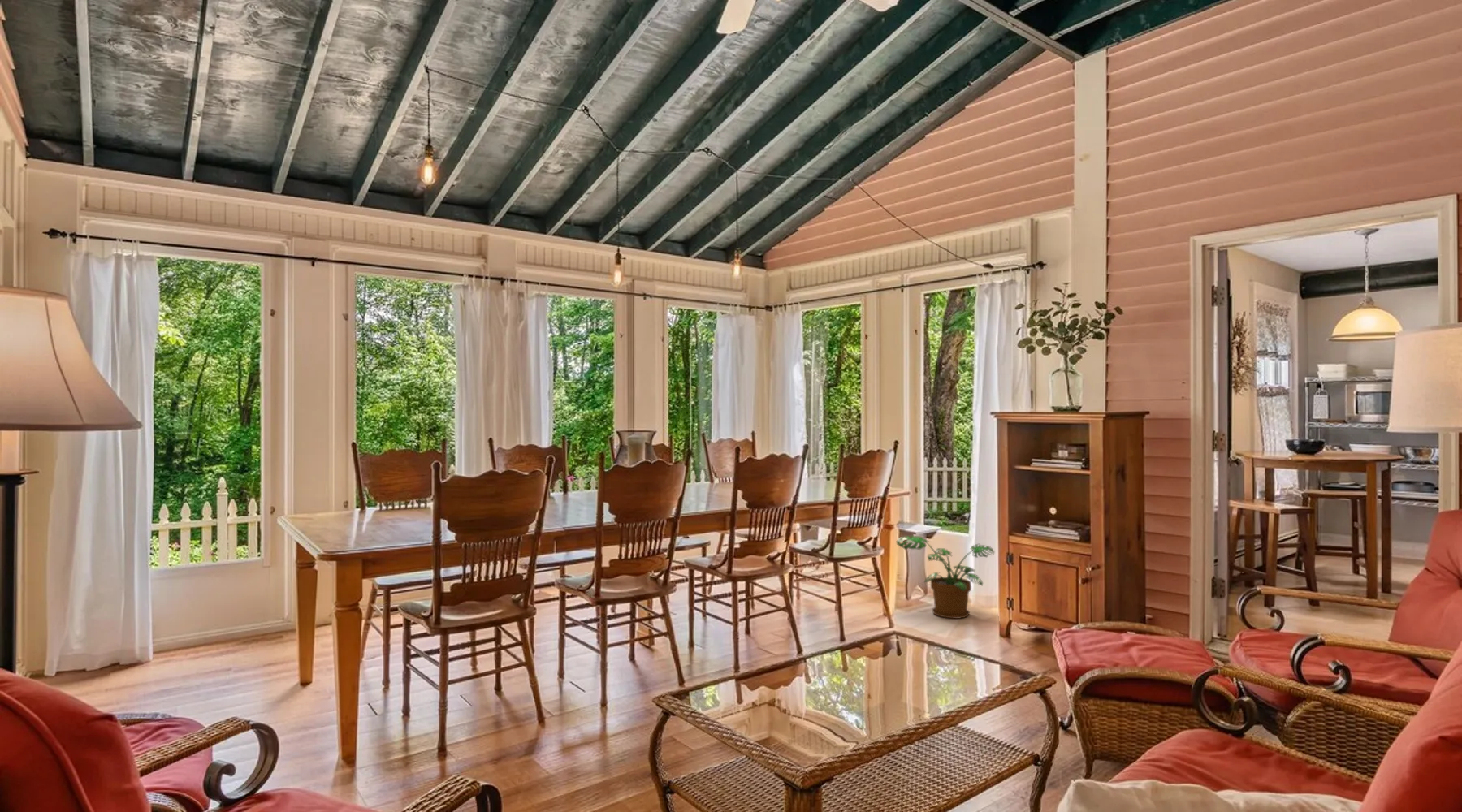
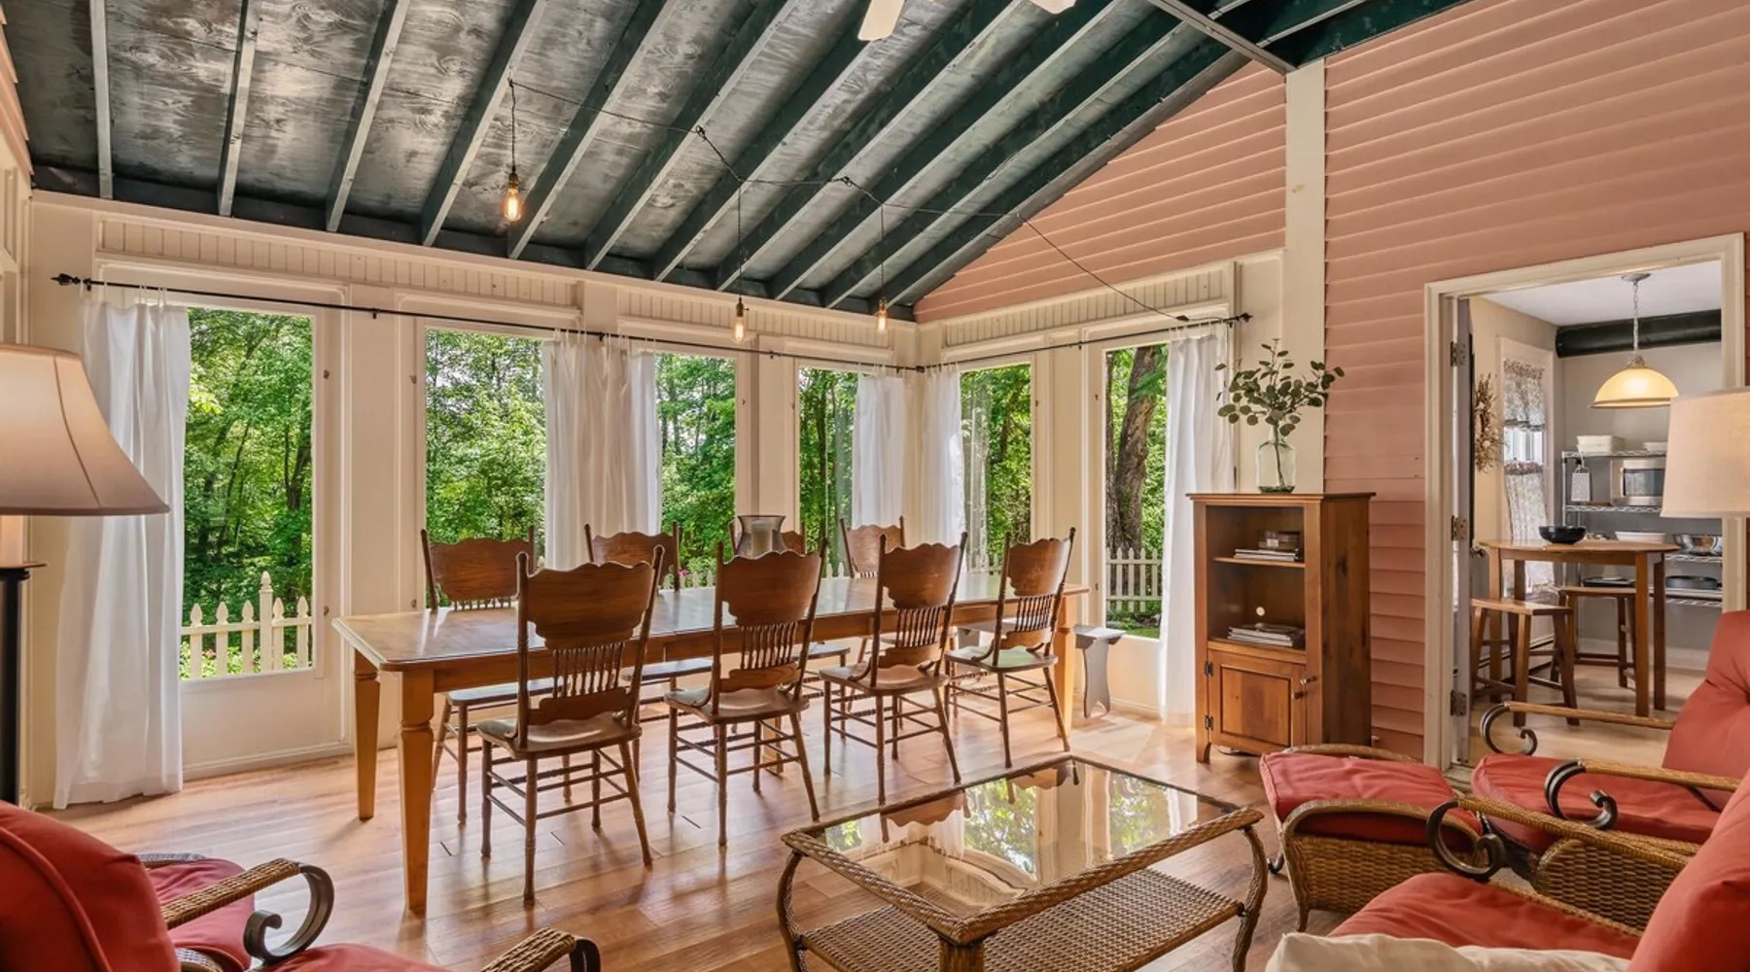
- potted plant [896,534,996,620]
